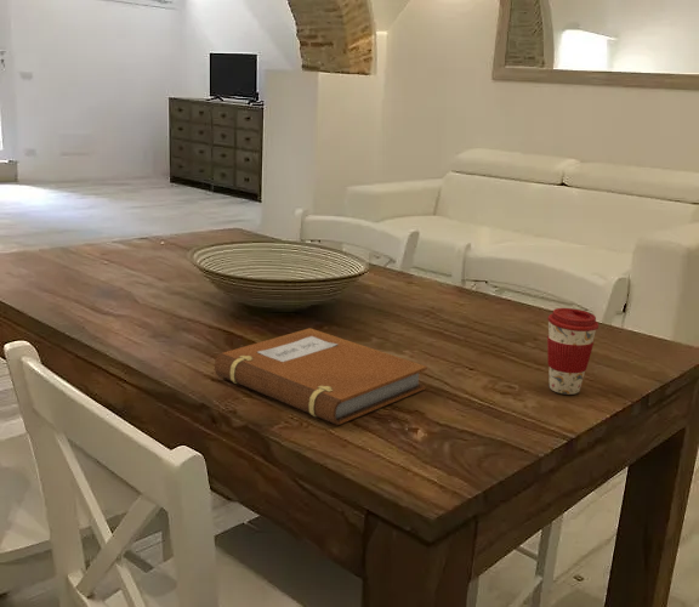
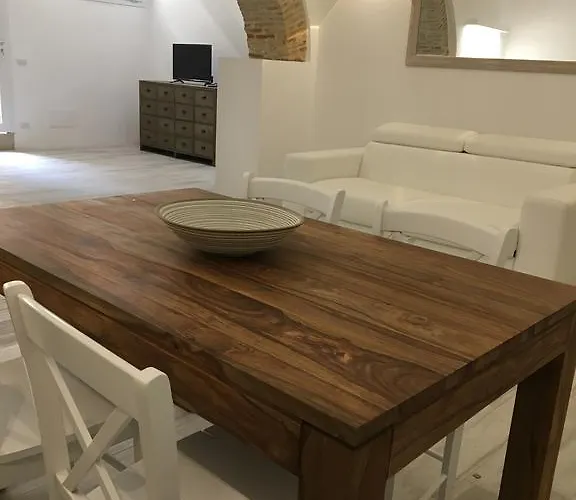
- notebook [214,327,428,426]
- coffee cup [546,307,599,396]
